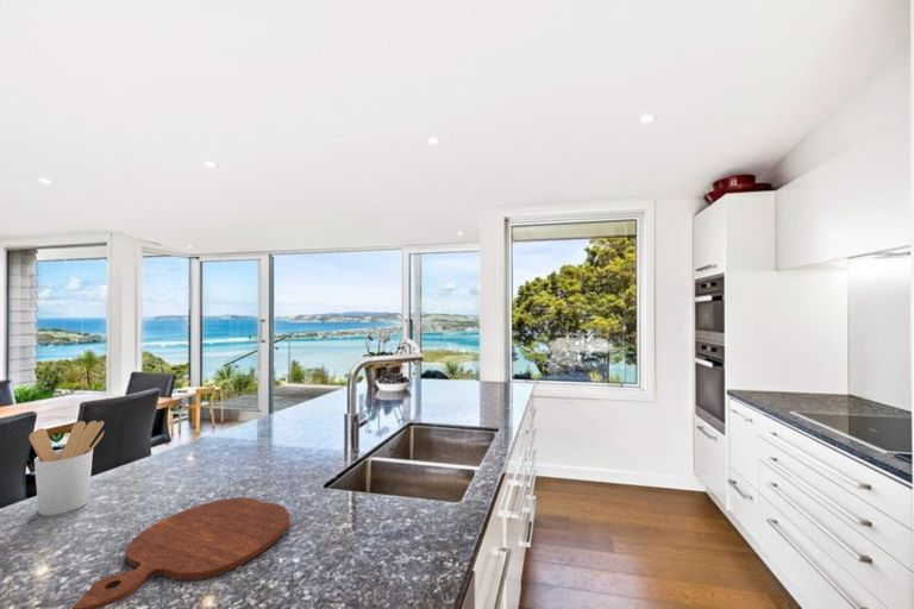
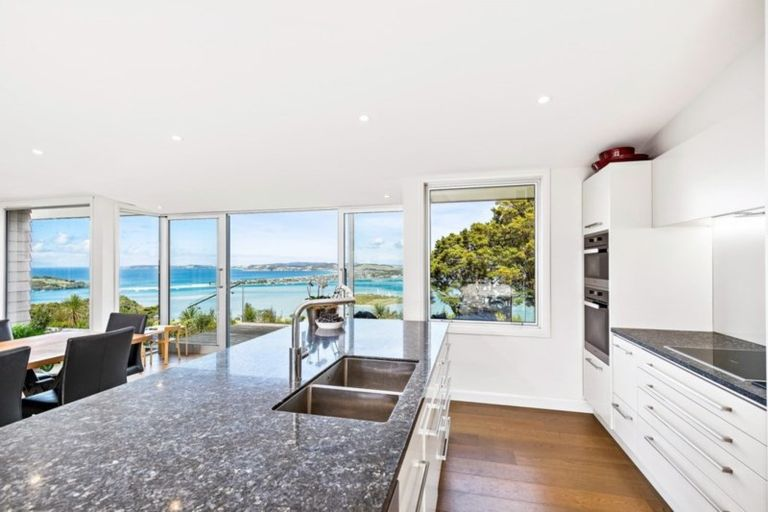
- cutting board [71,496,290,609]
- utensil holder [27,420,106,516]
